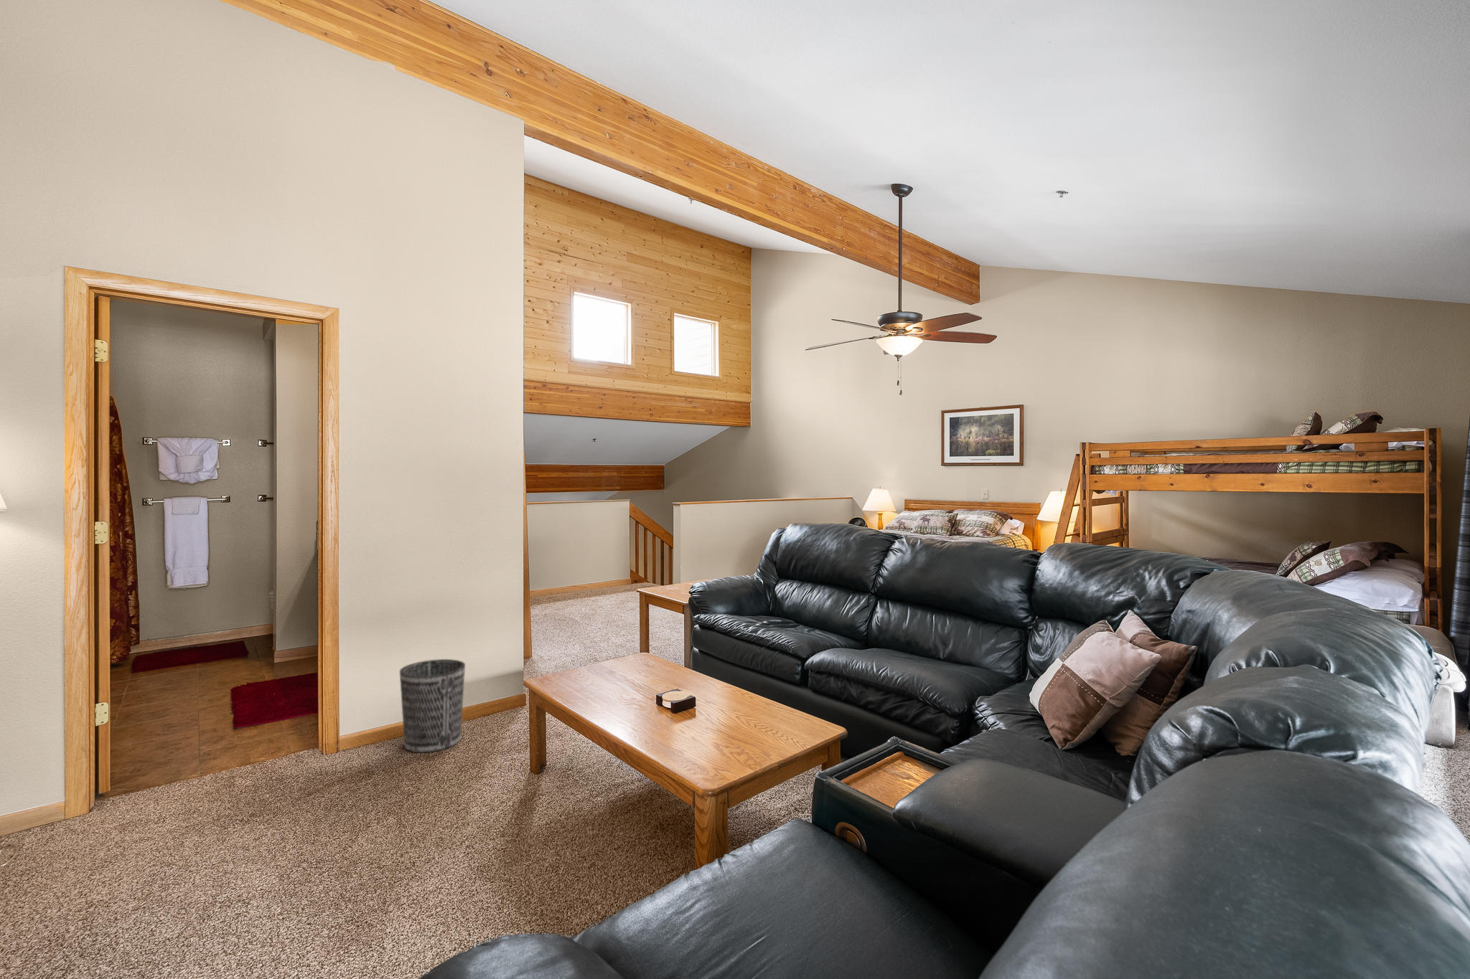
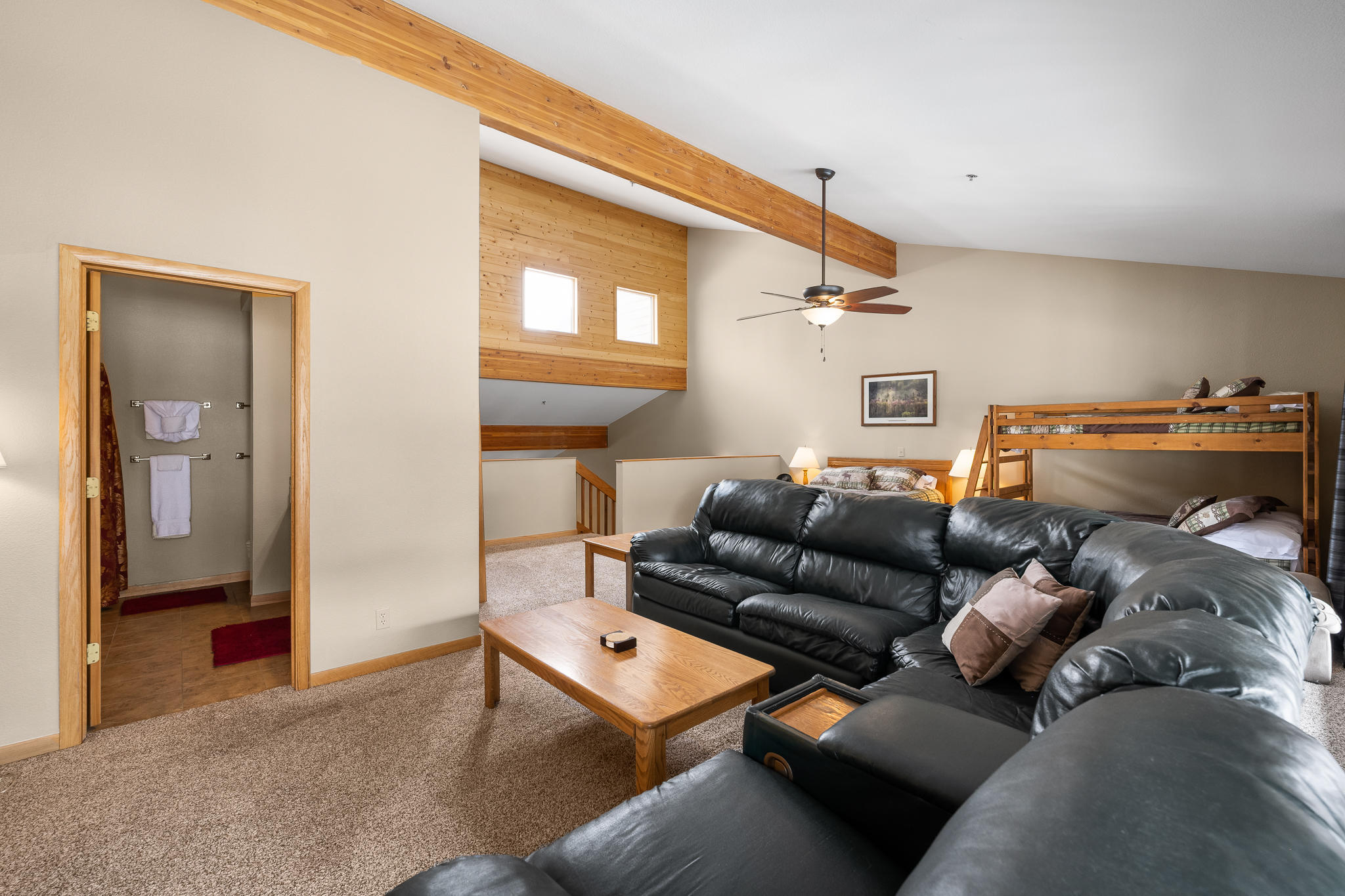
- wastebasket [399,659,466,754]
